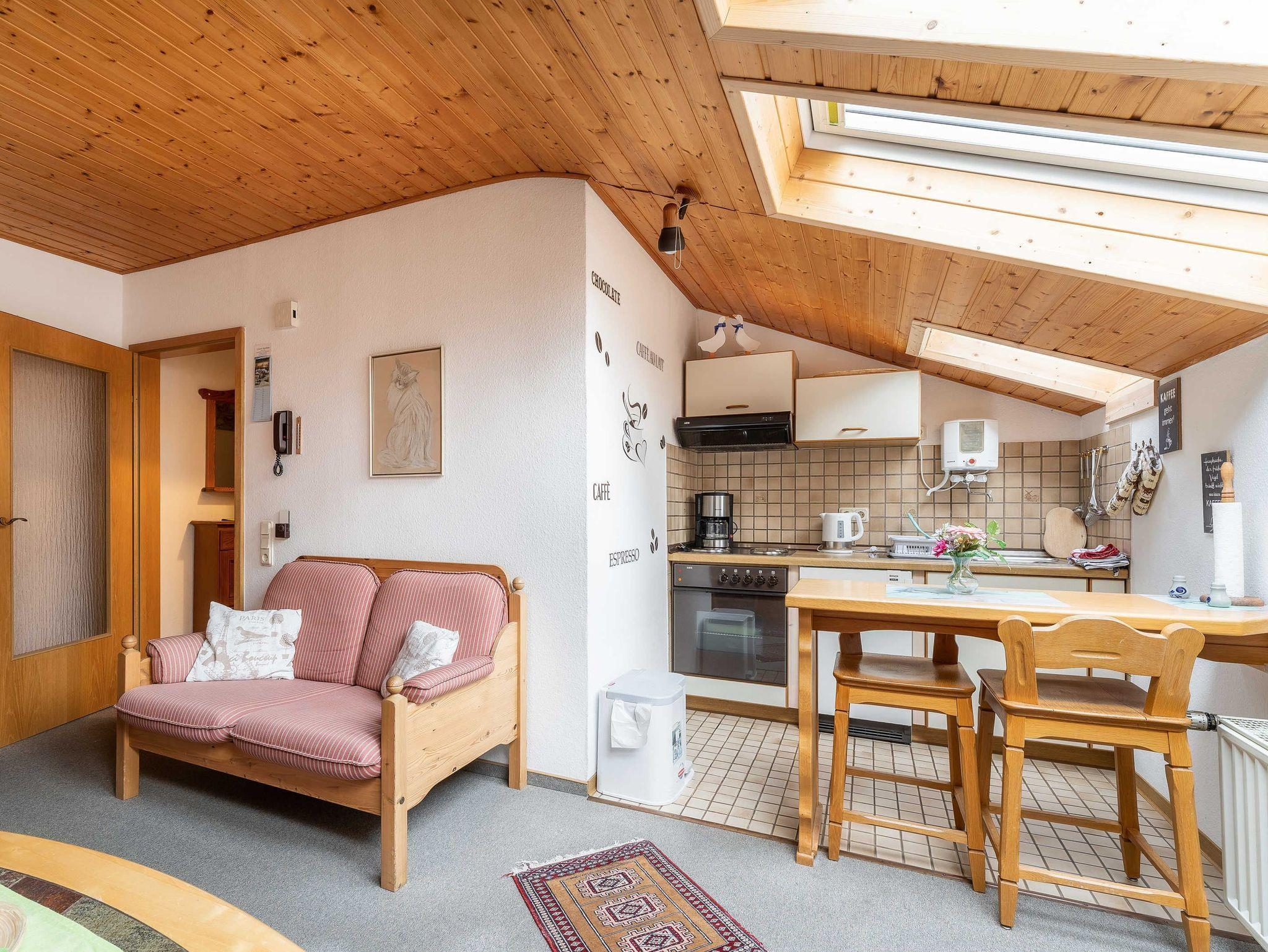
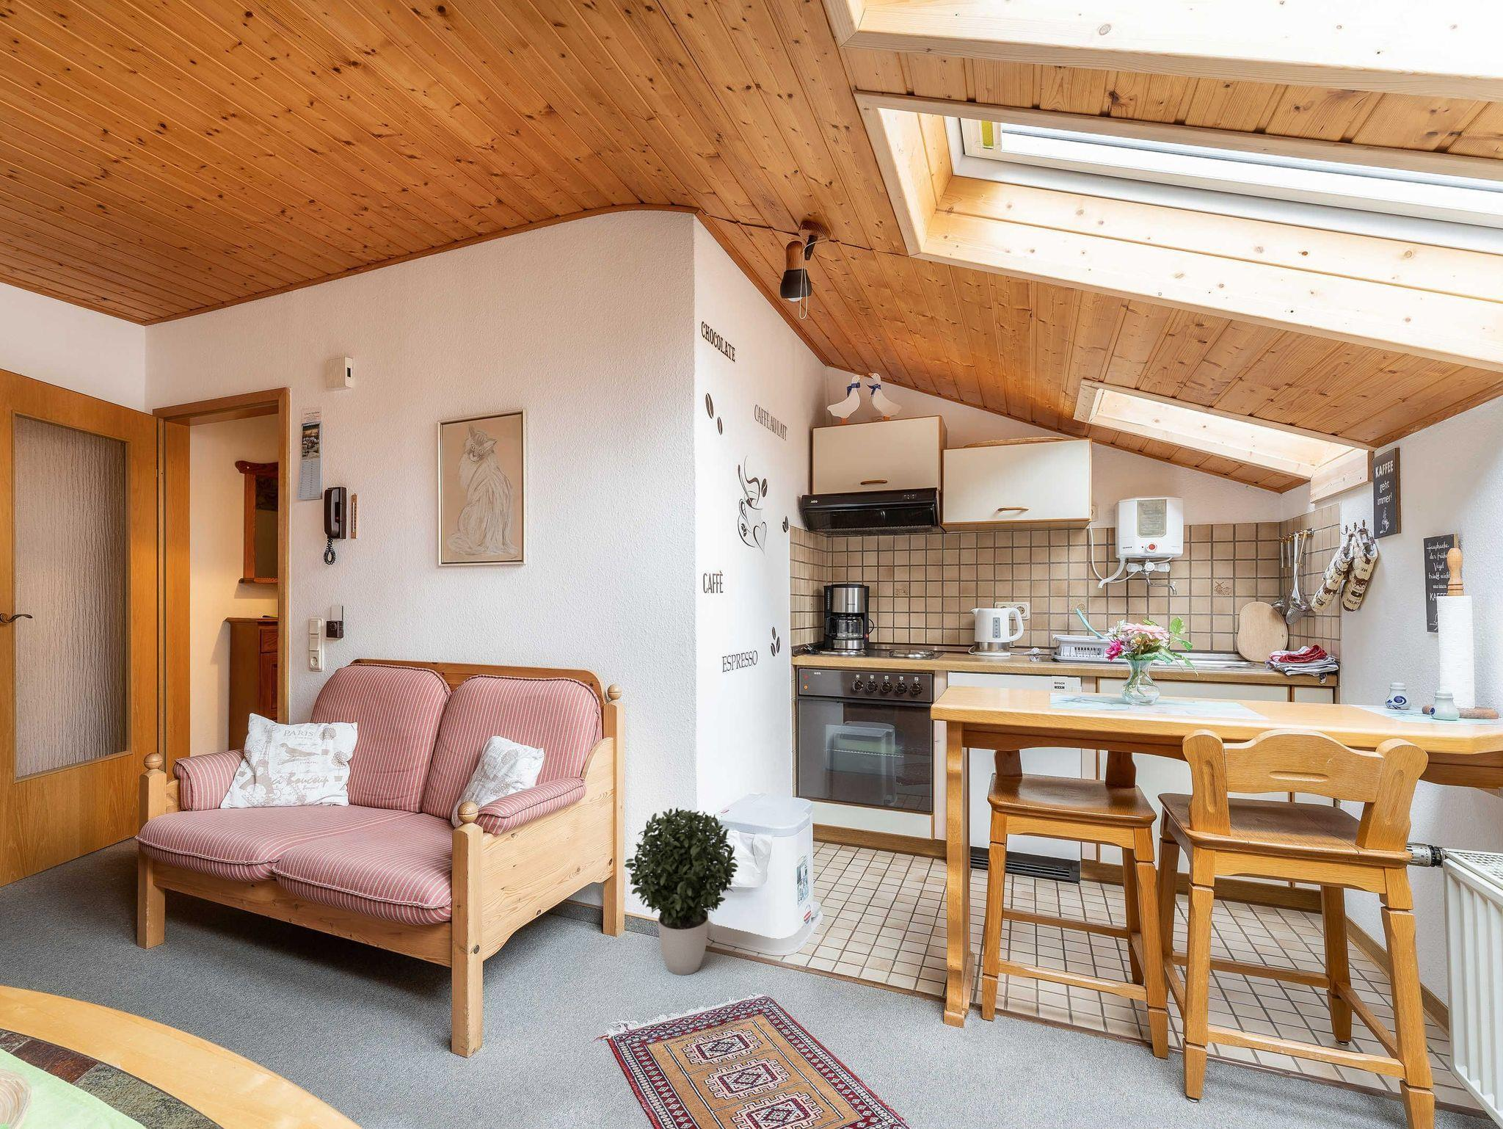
+ potted plant [623,806,738,976]
